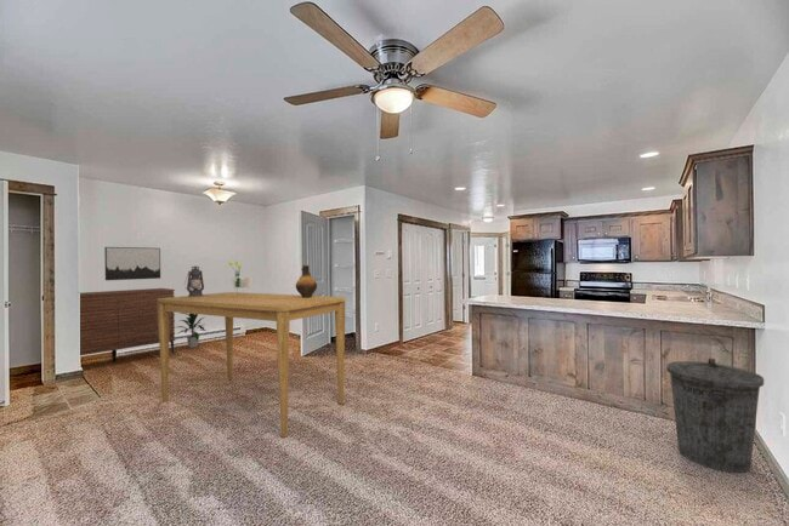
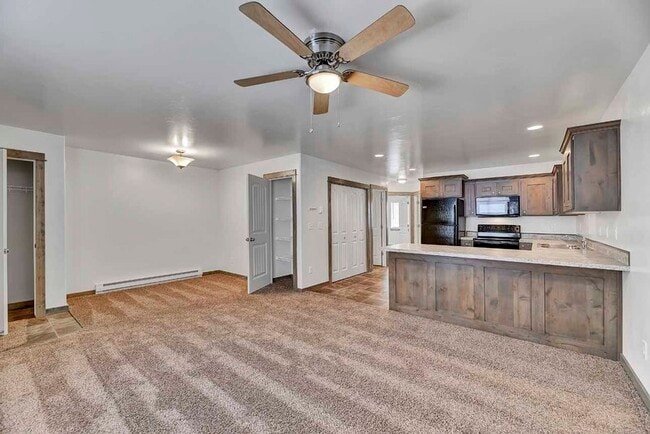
- sideboard [79,287,176,364]
- wall art [103,246,161,281]
- dining table [158,291,346,439]
- bouquet [228,259,255,291]
- trash can [665,358,765,474]
- ceramic jug [295,264,318,298]
- indoor plant [177,313,208,349]
- lantern [183,264,205,297]
